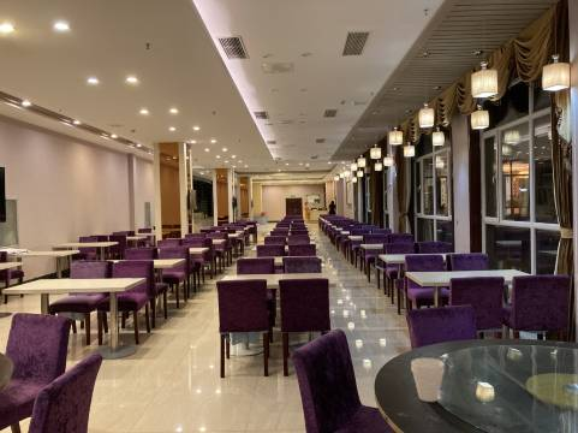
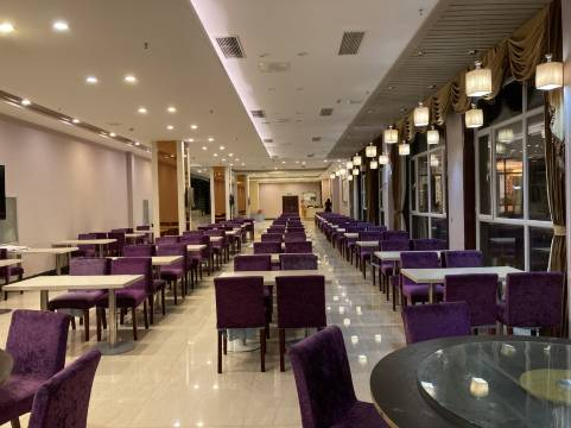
- cup [410,357,446,403]
